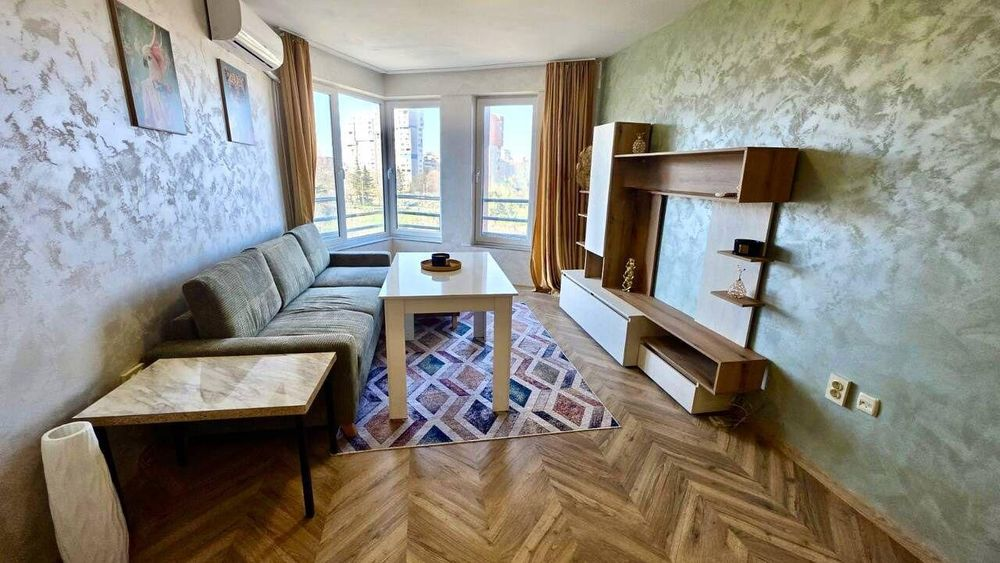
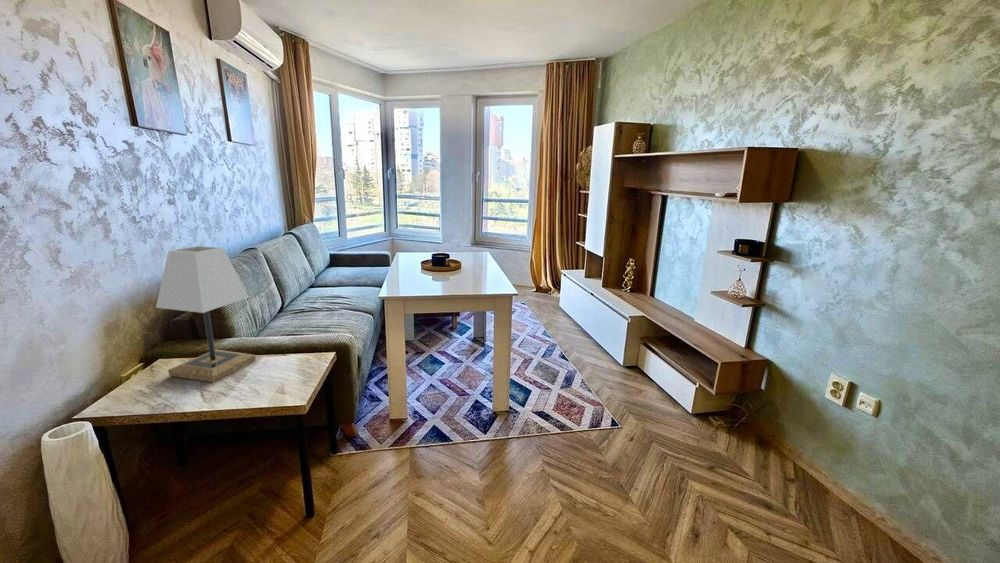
+ lamp [155,245,257,383]
